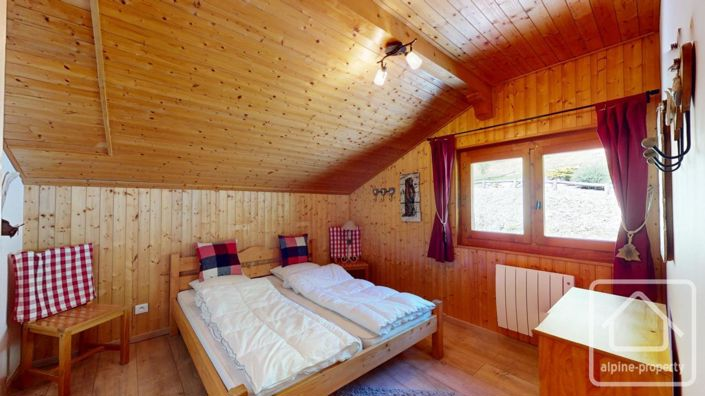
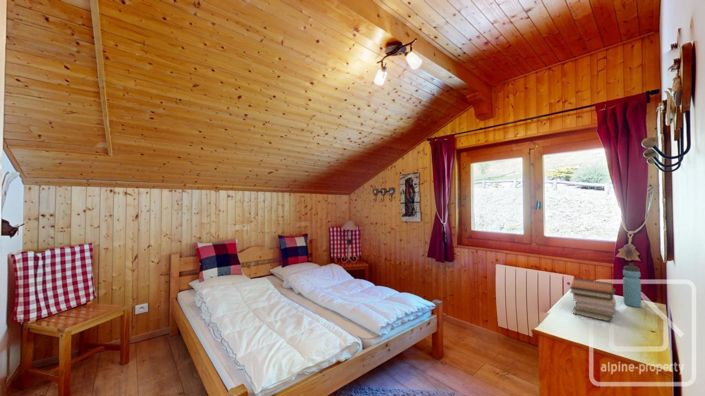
+ book stack [569,277,617,323]
+ water bottle [622,262,642,308]
